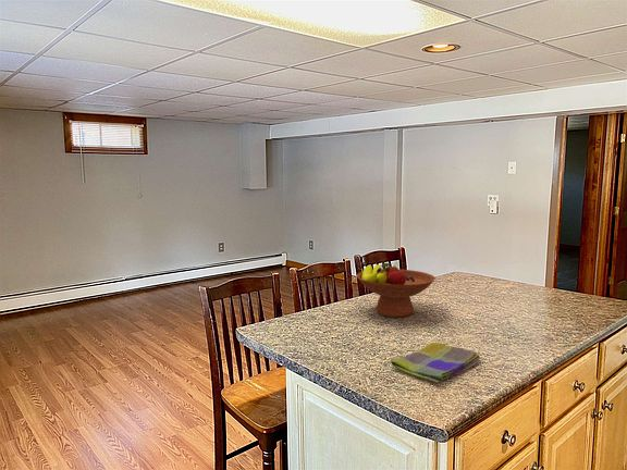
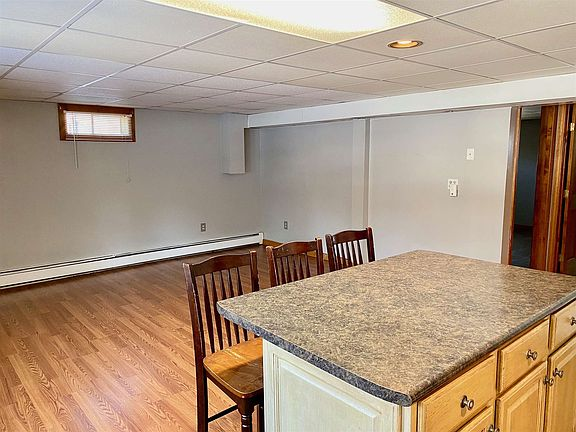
- dish towel [390,342,481,384]
- fruit bowl [356,262,437,318]
